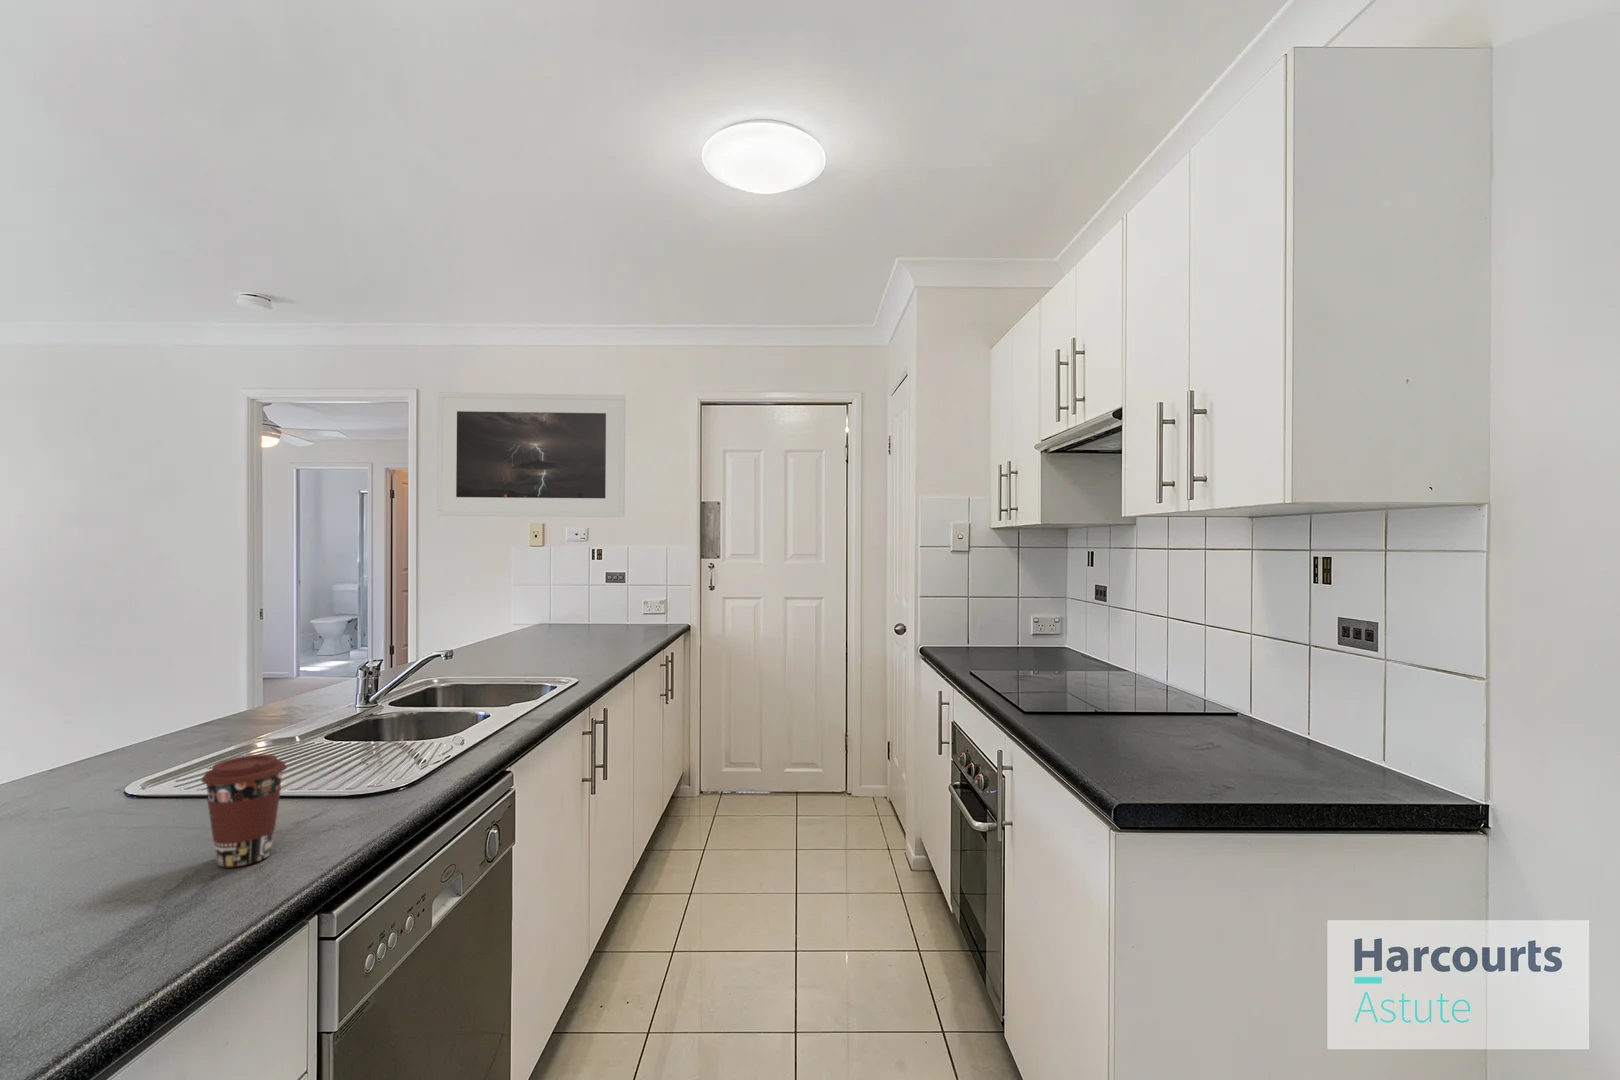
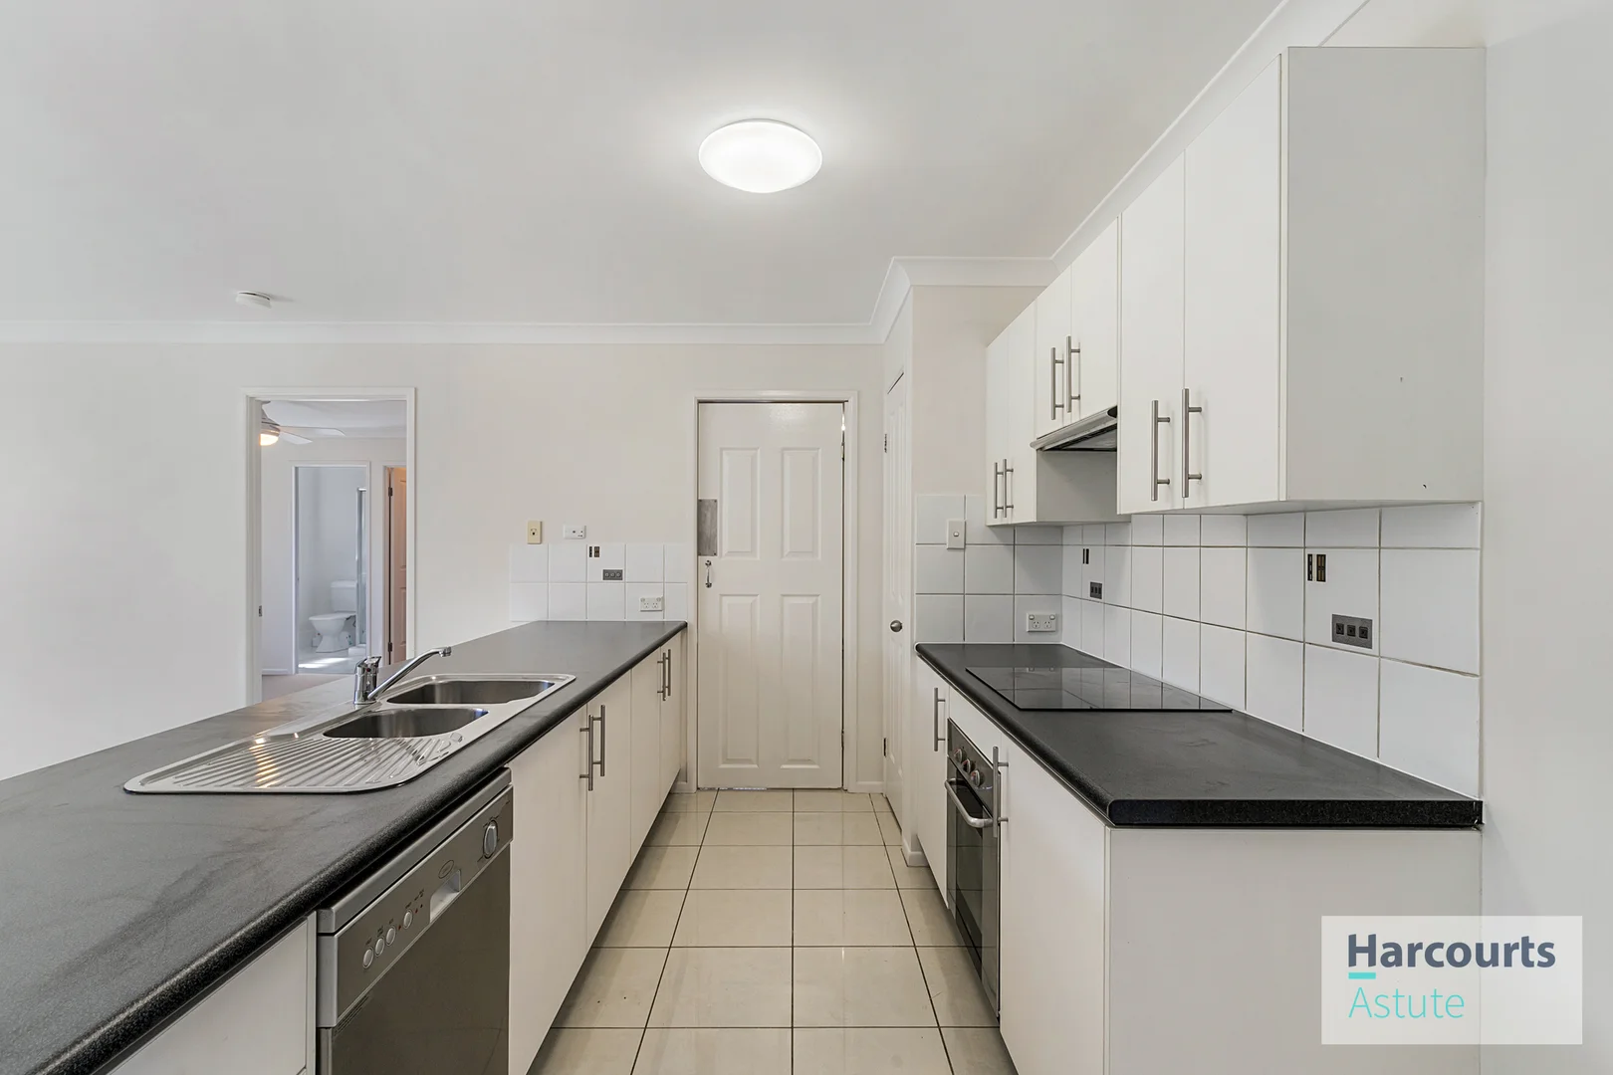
- coffee cup [200,753,288,868]
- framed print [436,391,626,518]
